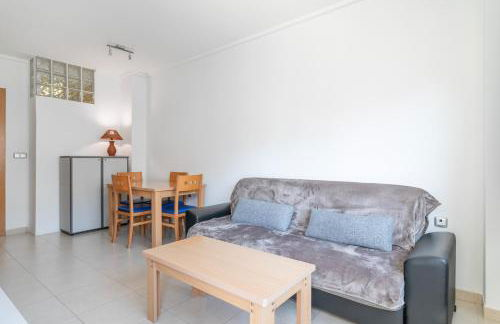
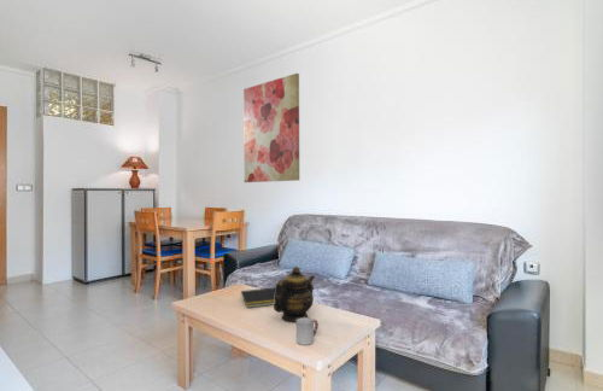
+ teapot [273,265,316,323]
+ notepad [239,286,276,309]
+ cup [295,316,320,346]
+ wall art [242,72,300,183]
